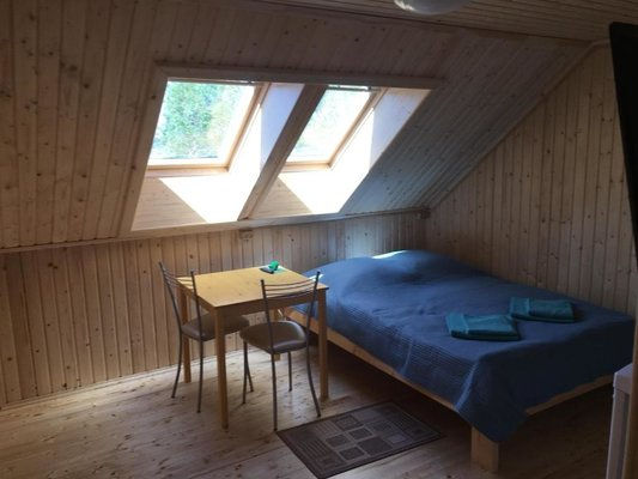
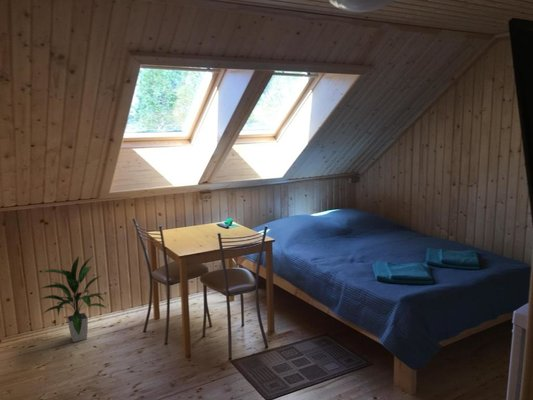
+ indoor plant [37,255,107,343]
